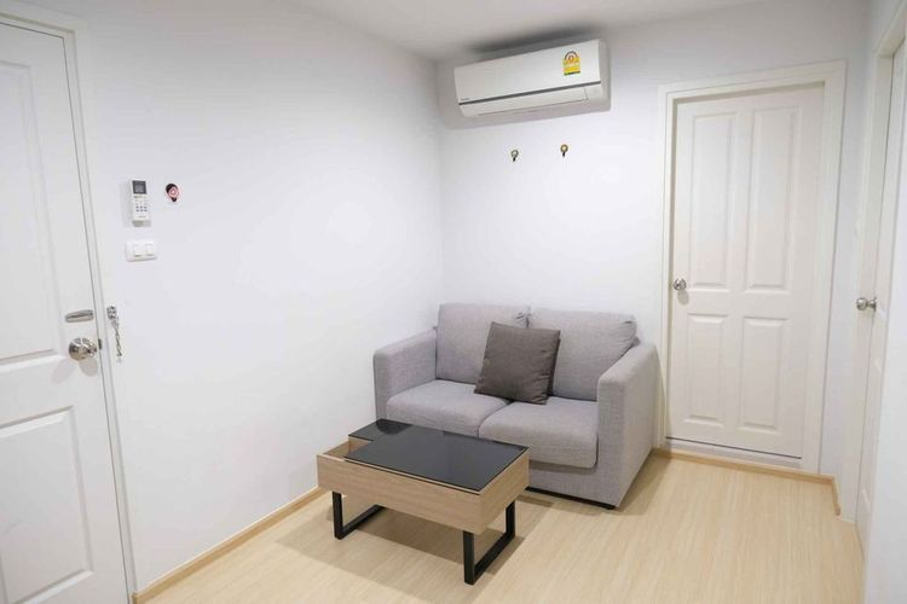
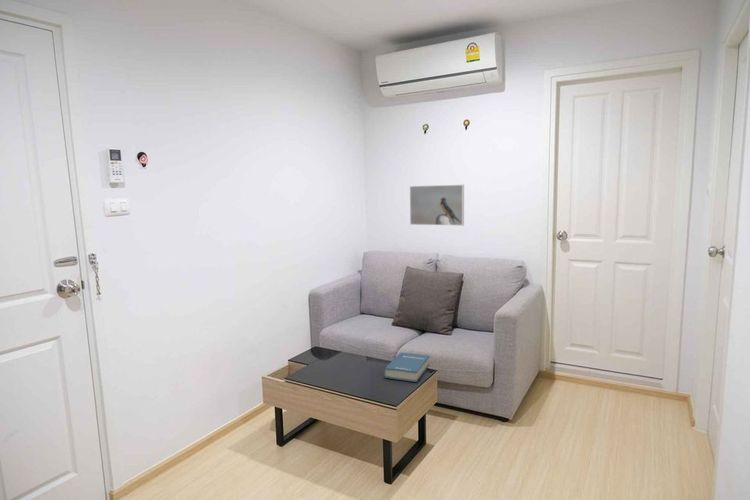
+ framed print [409,184,465,227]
+ hardback book [383,351,431,383]
